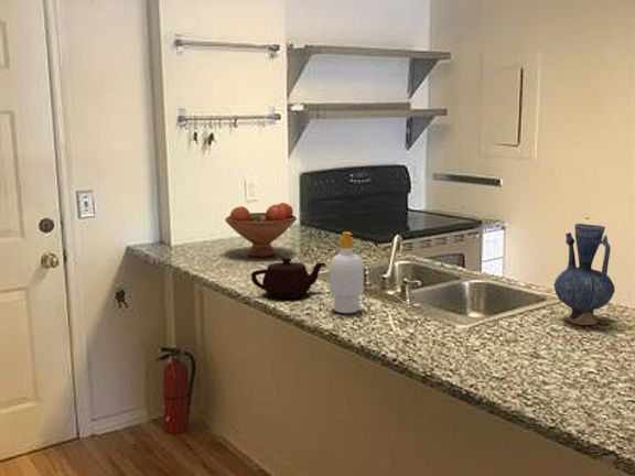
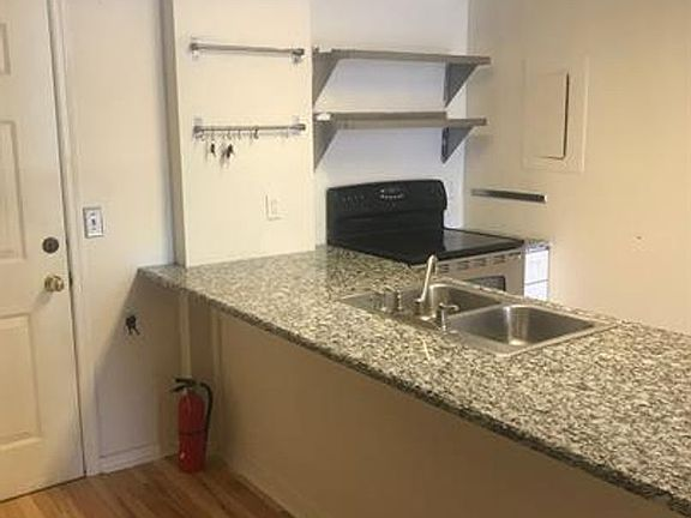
- vase [553,223,616,326]
- soap bottle [329,231,365,314]
- teapot [250,257,326,300]
- fruit bowl [224,202,298,258]
